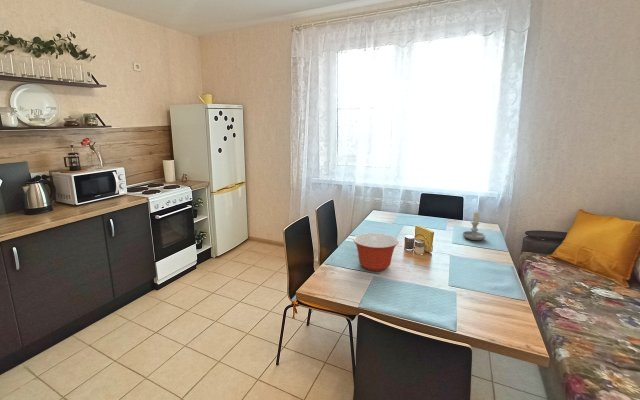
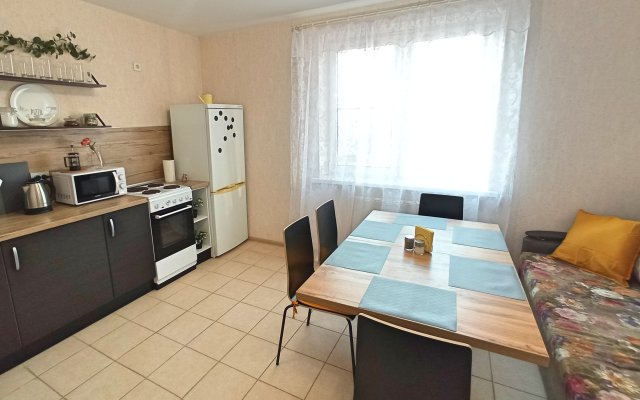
- mixing bowl [352,232,400,272]
- candle [462,210,486,241]
